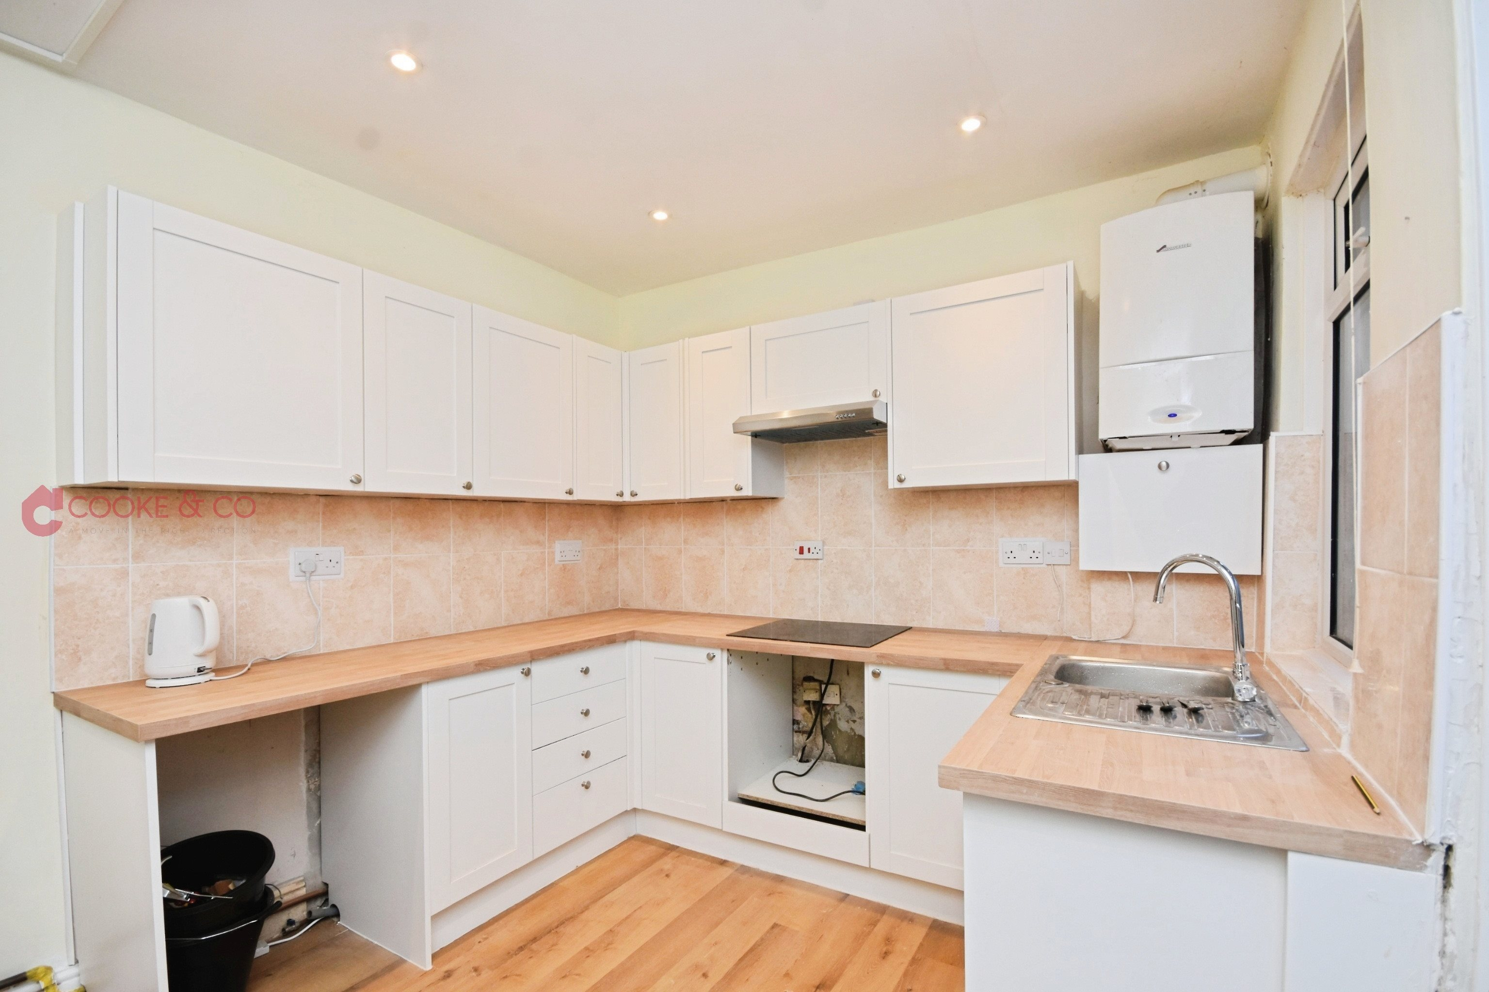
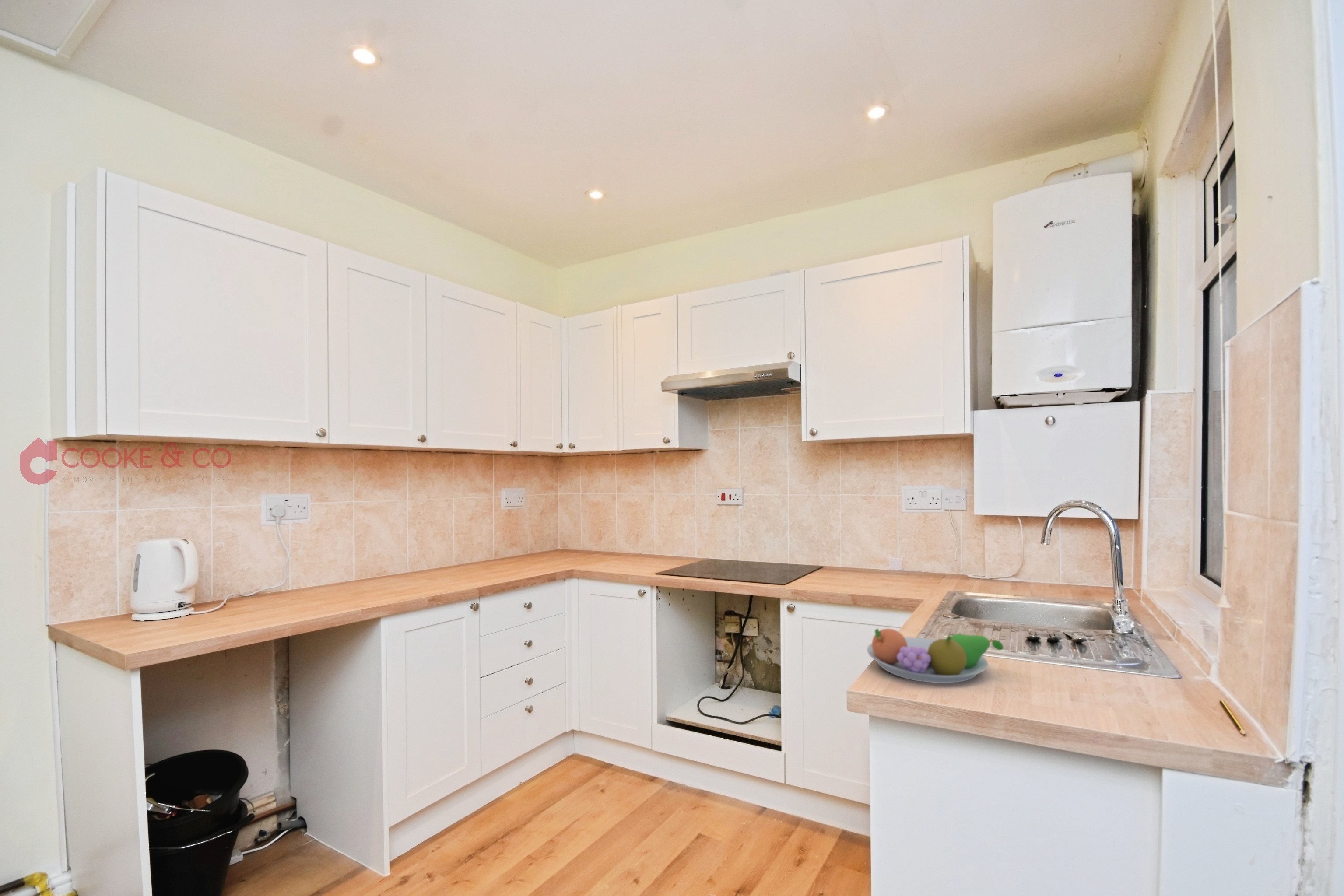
+ fruit bowl [867,628,1004,683]
